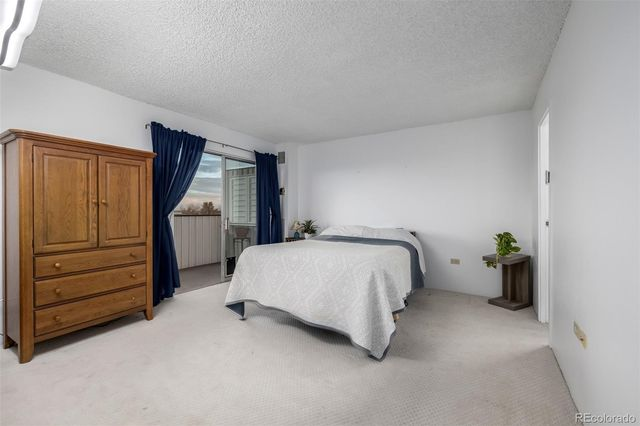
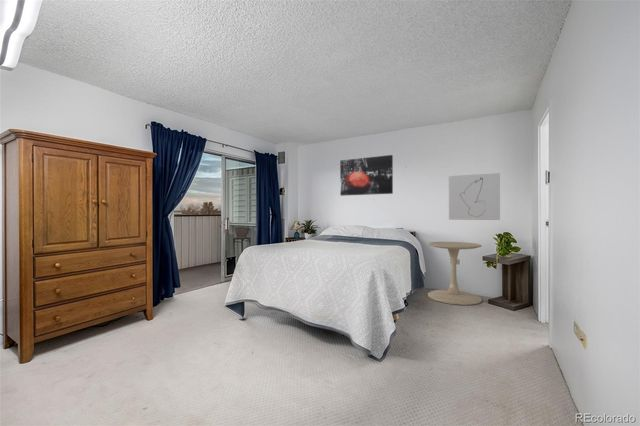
+ wall art [448,172,501,221]
+ wall art [339,154,394,197]
+ pedestal table [427,241,483,306]
